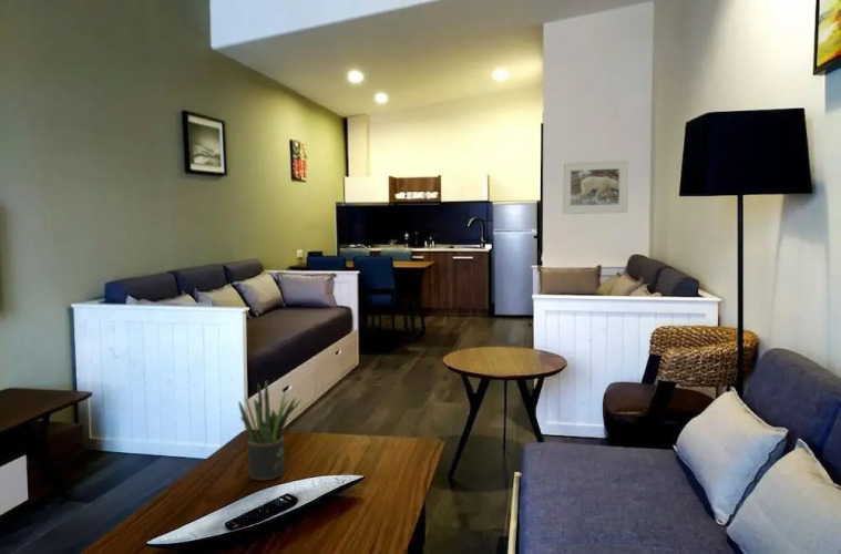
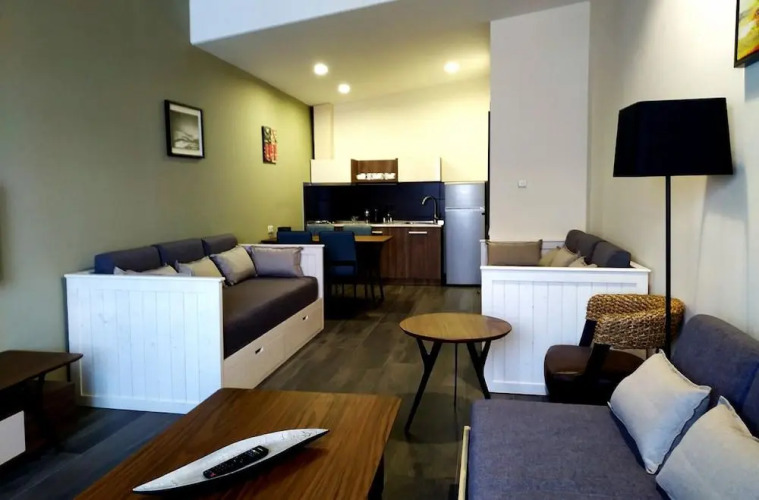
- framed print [561,158,629,215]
- potted plant [237,380,304,482]
